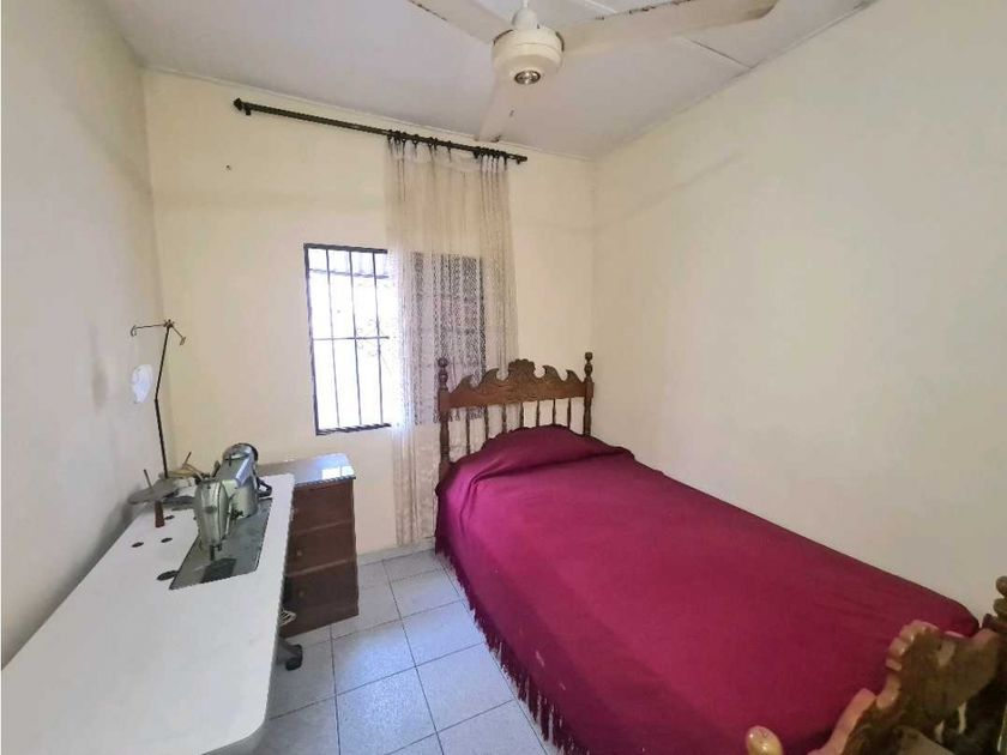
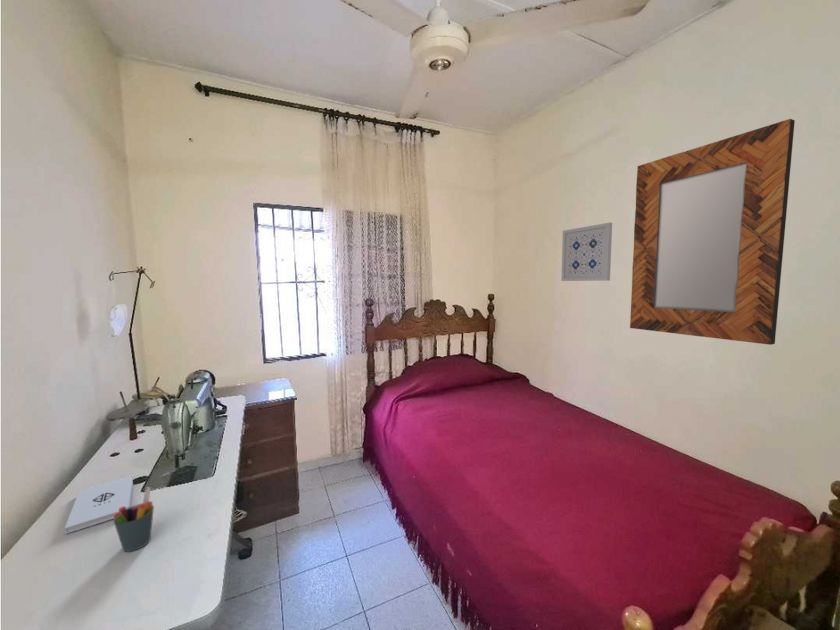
+ pen holder [112,486,155,553]
+ wall art [560,222,613,282]
+ notepad [64,476,134,535]
+ home mirror [629,118,796,346]
